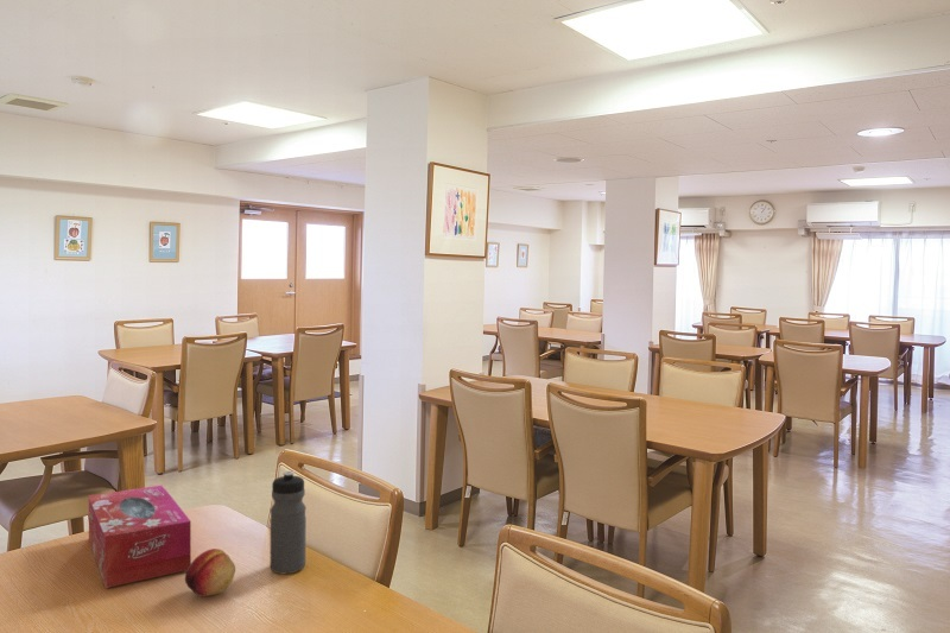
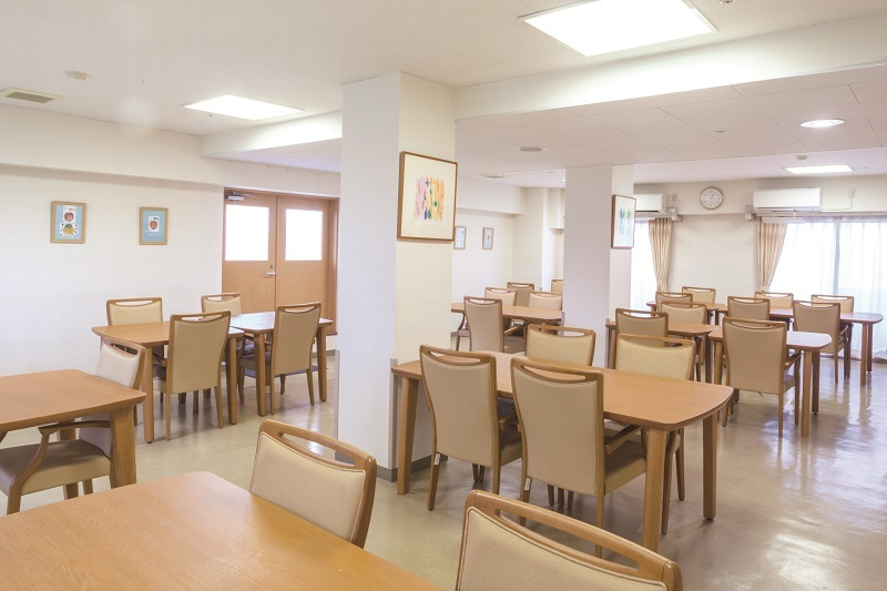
- water bottle [270,470,308,575]
- tissue box [88,485,192,589]
- fruit [184,547,236,597]
